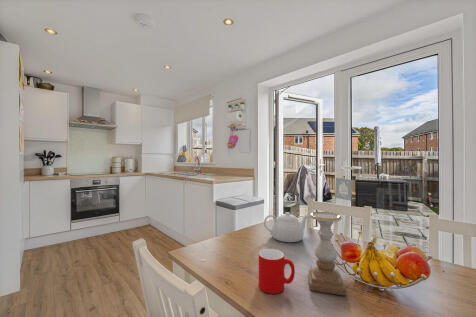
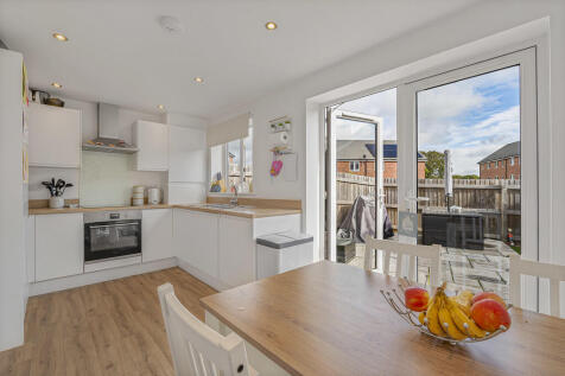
- candle holder [307,211,347,297]
- teapot [263,211,310,243]
- cup [258,248,296,295]
